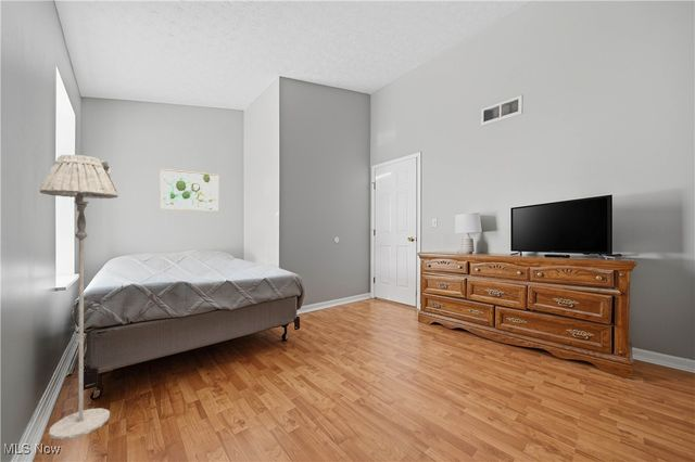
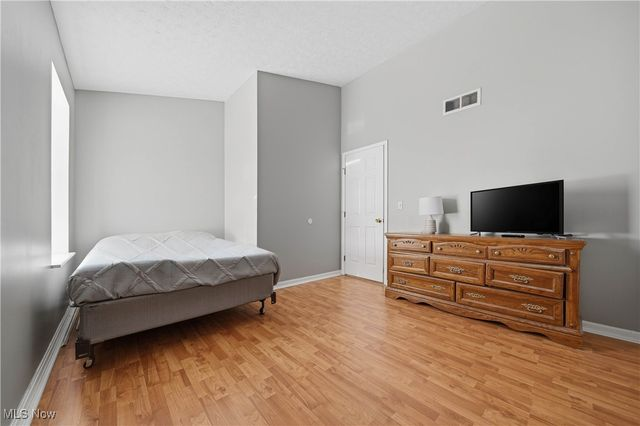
- floor lamp [39,154,119,440]
- wall art [160,168,220,213]
